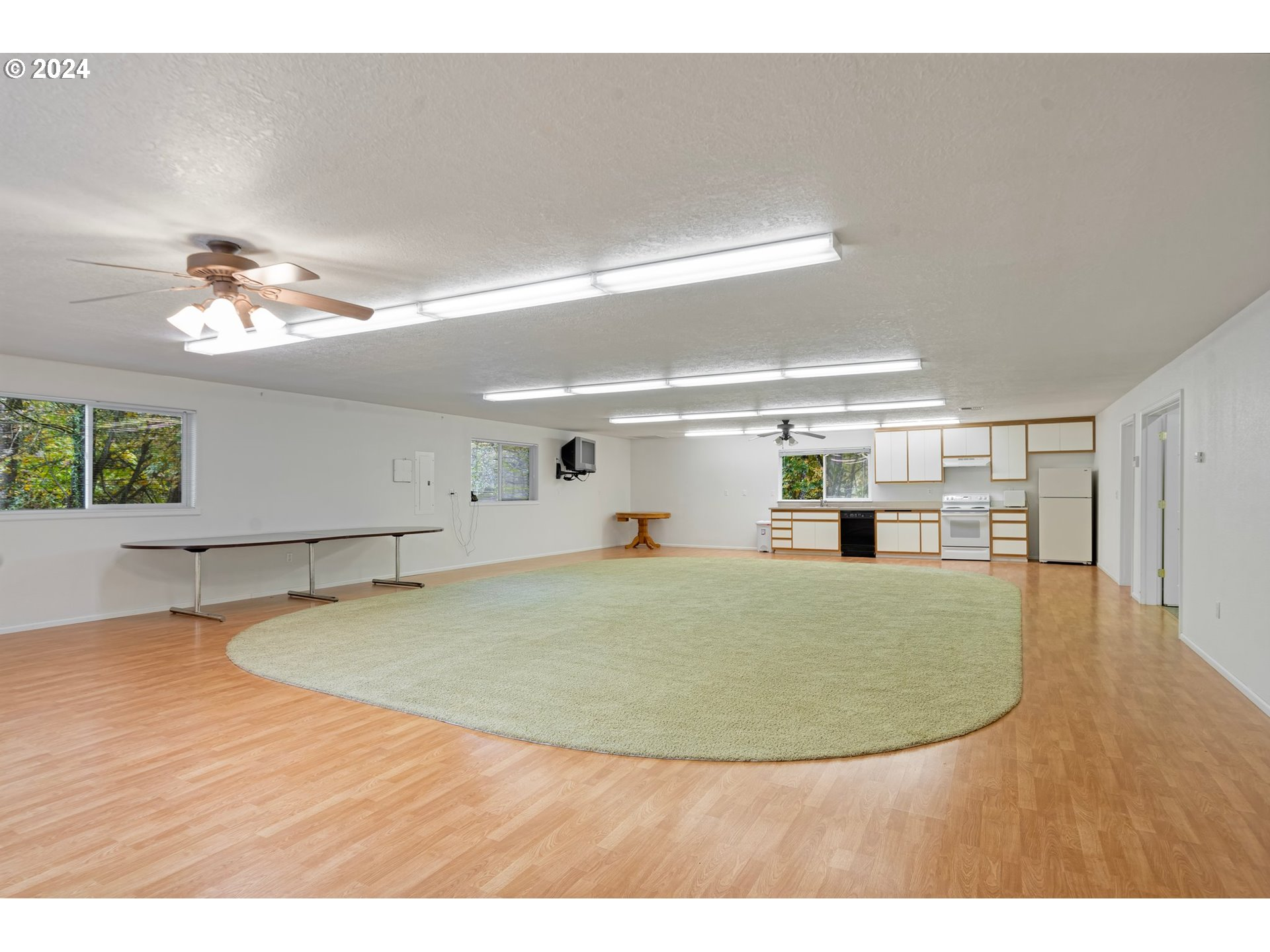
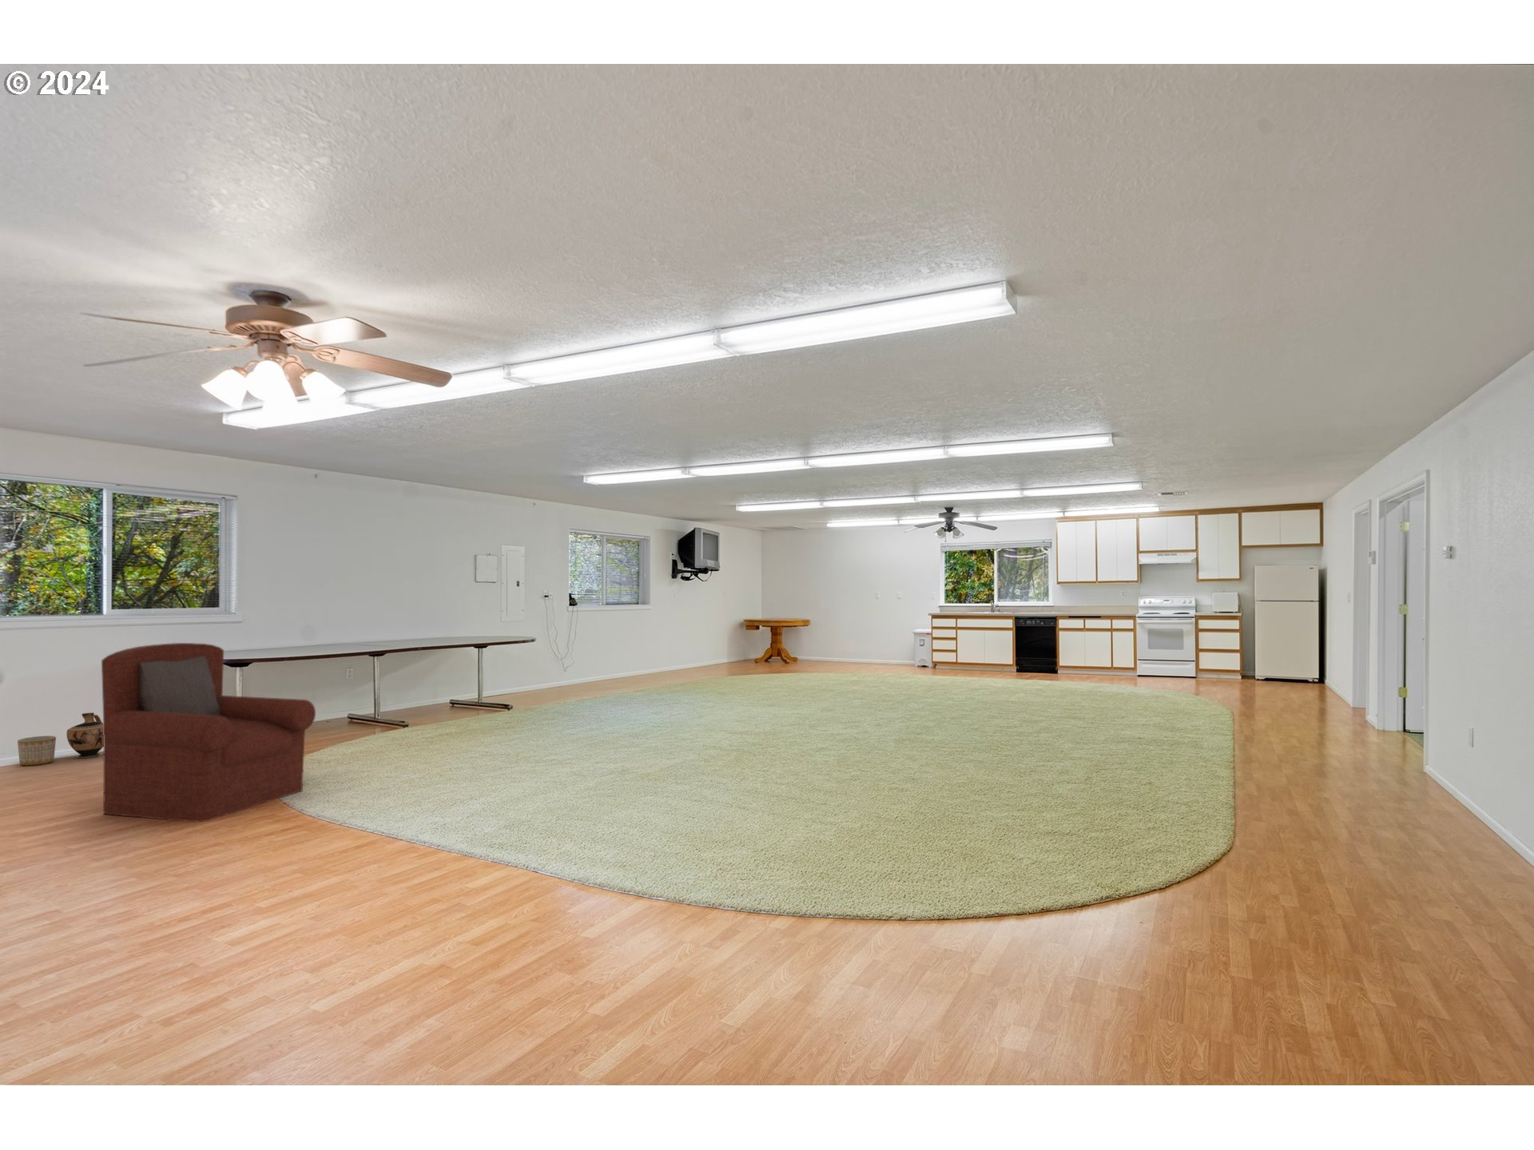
+ ceramic jug [65,712,104,759]
+ armchair [100,643,316,823]
+ planter [17,734,57,767]
